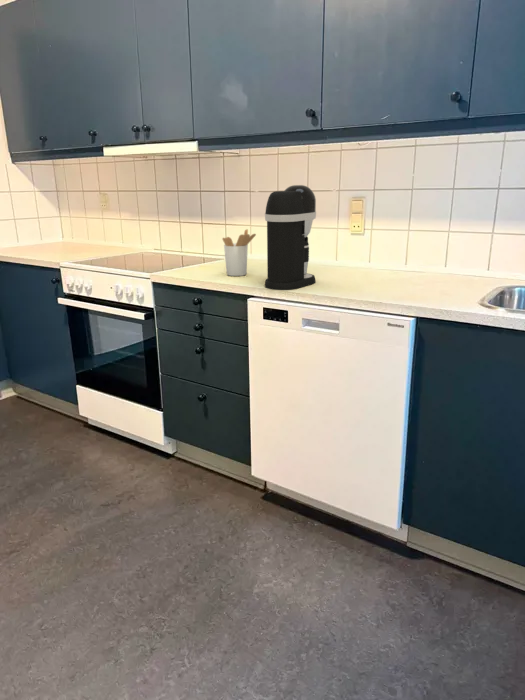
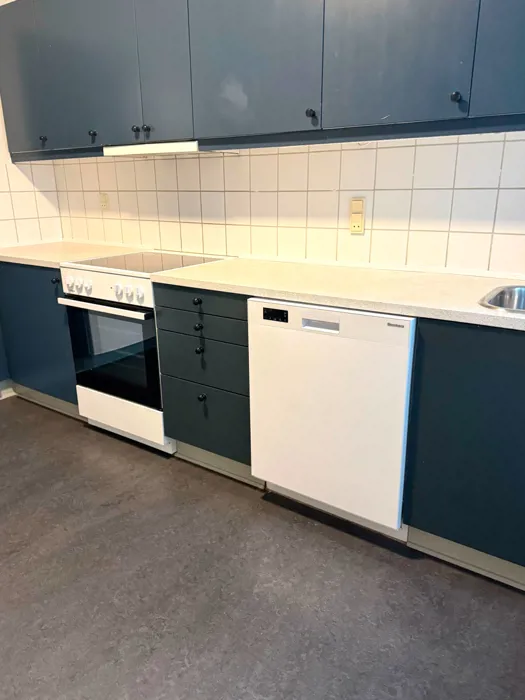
- coffee maker [264,184,317,291]
- utensil holder [221,228,257,277]
